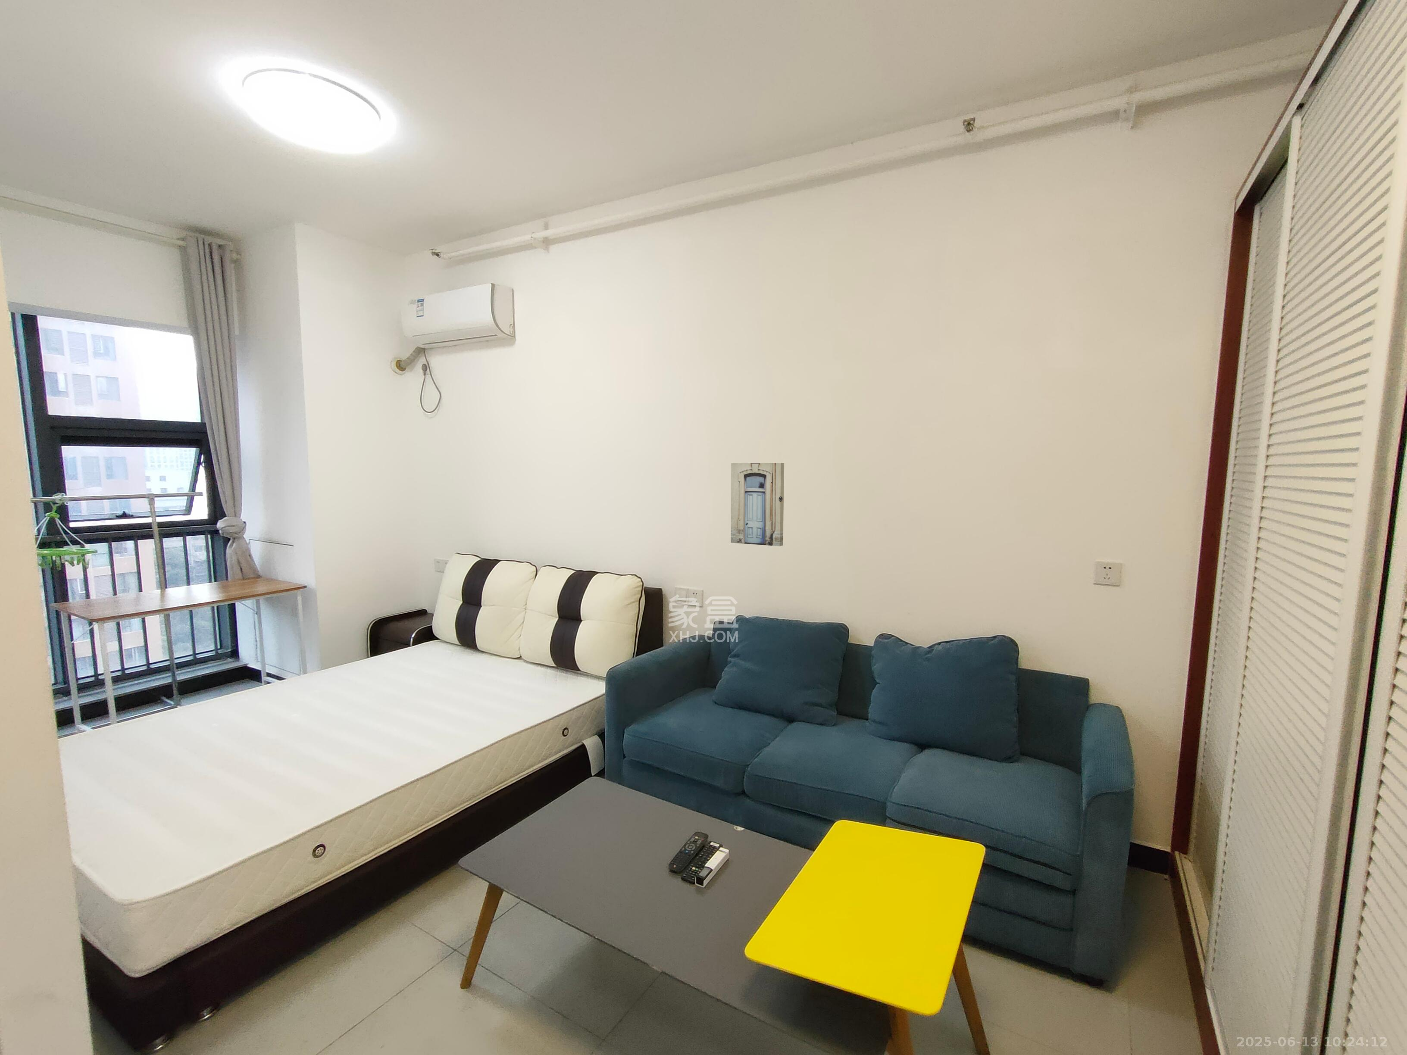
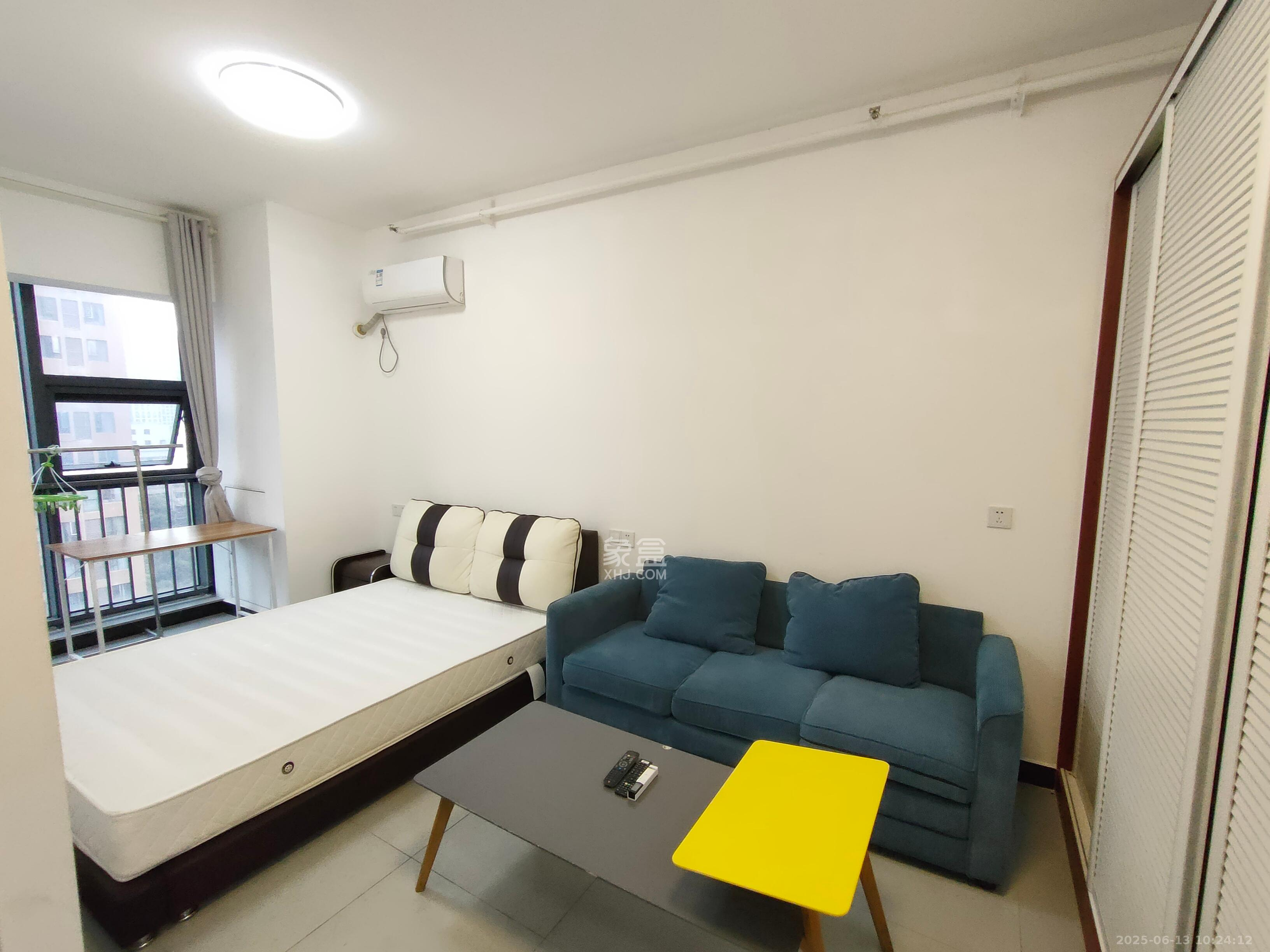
- wall art [730,462,784,546]
